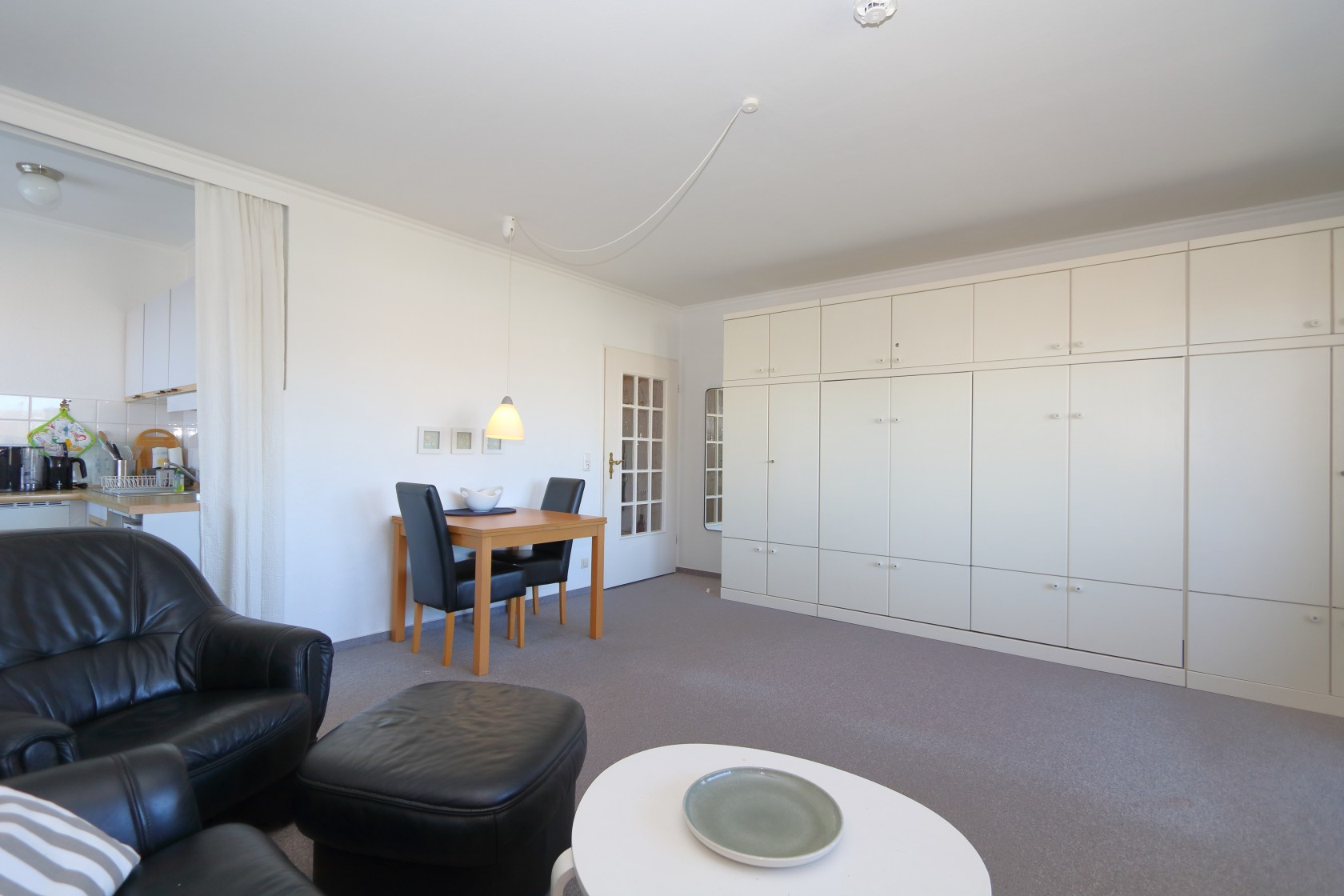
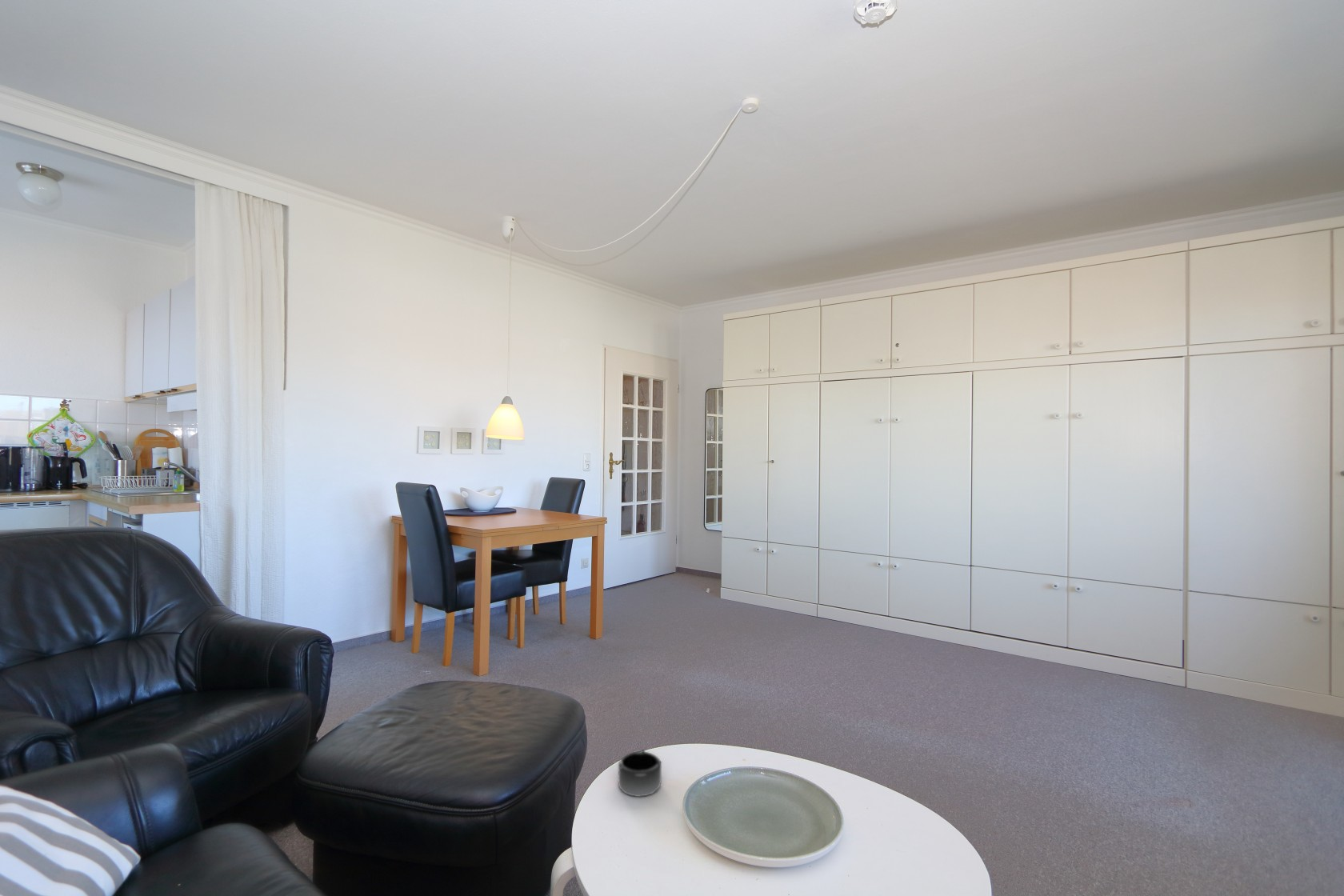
+ mug [618,749,662,798]
